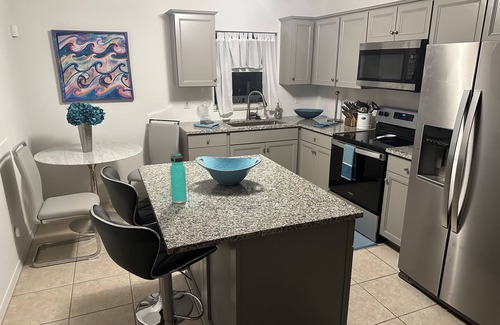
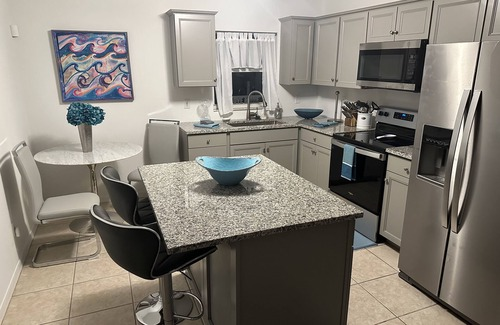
- thermos bottle [169,152,188,204]
